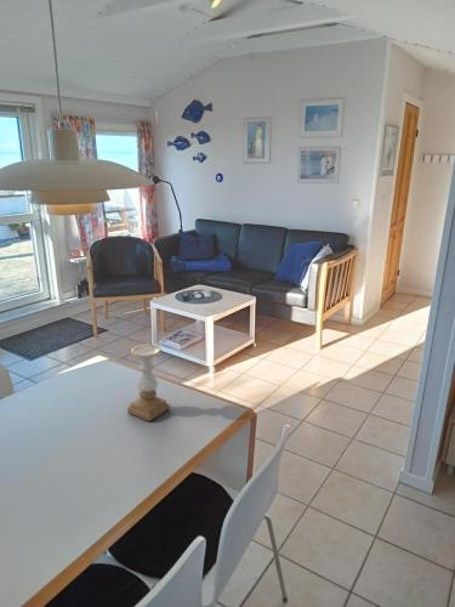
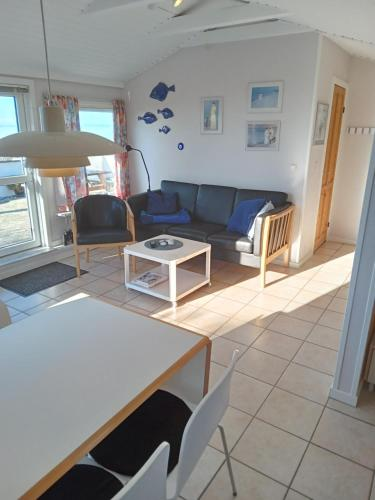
- candle holder [126,344,170,422]
